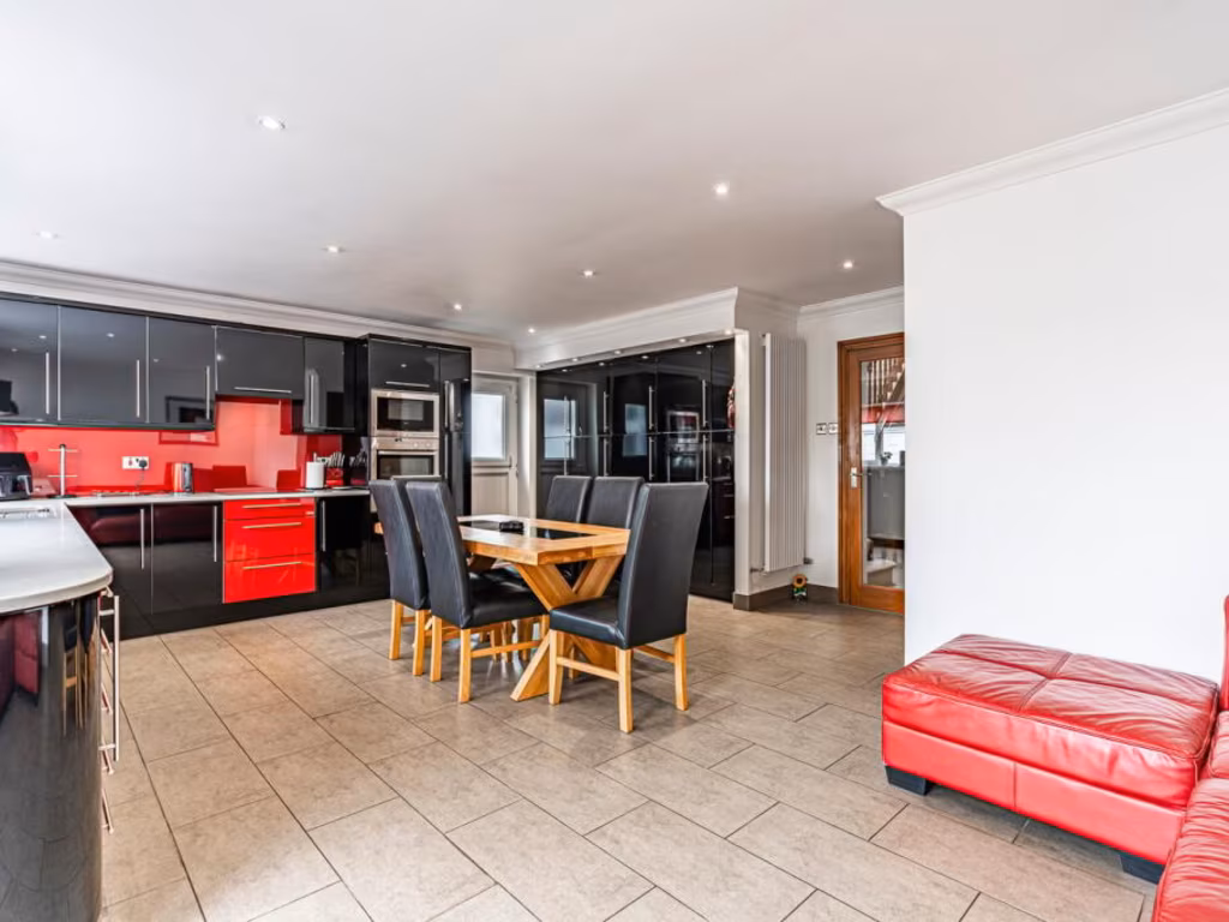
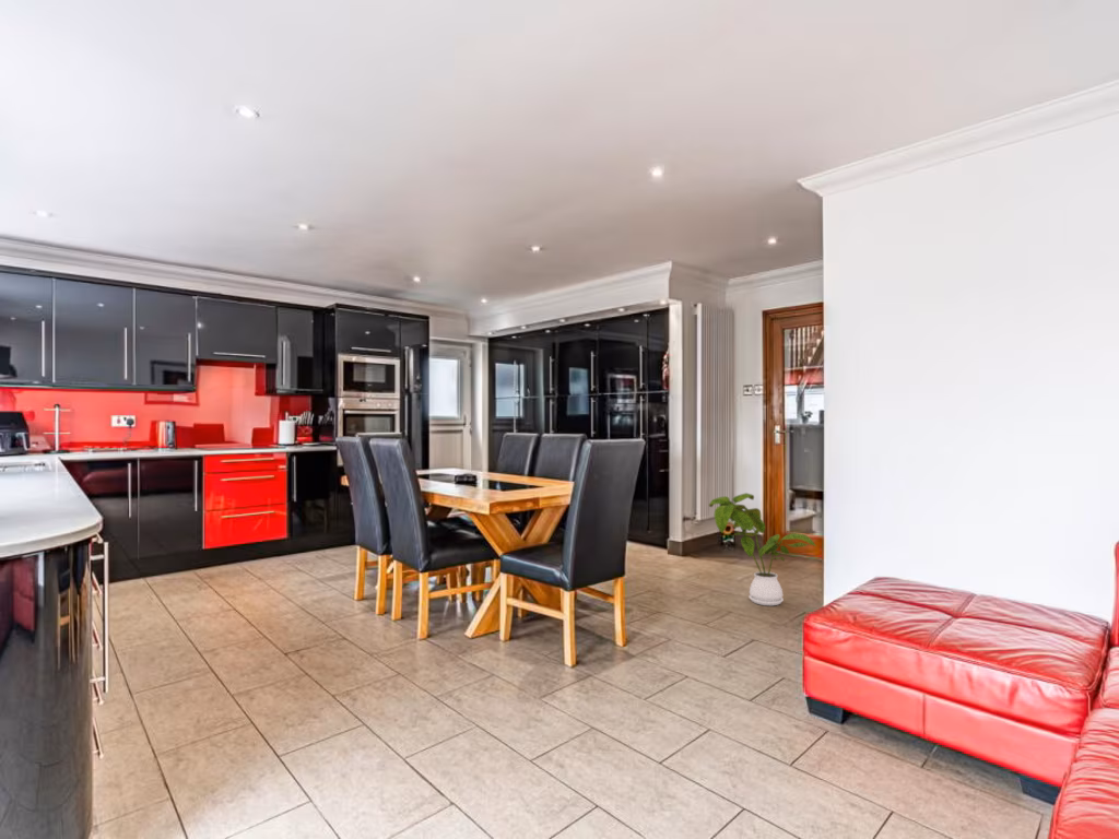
+ house plant [708,492,817,606]
